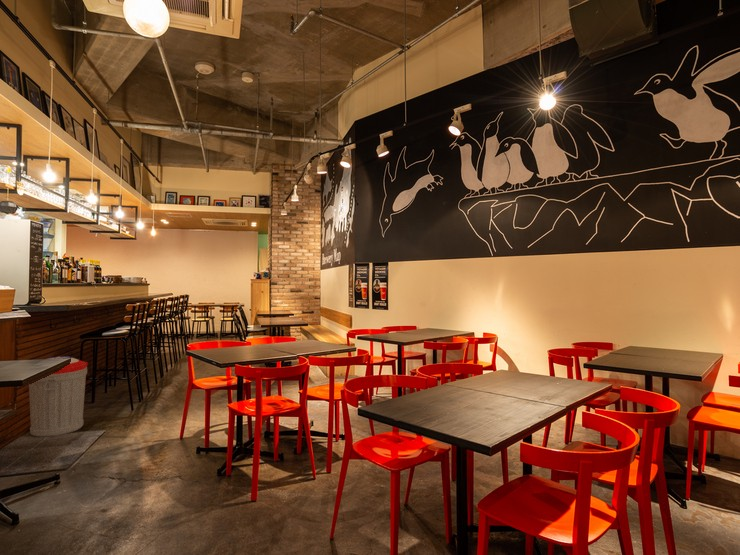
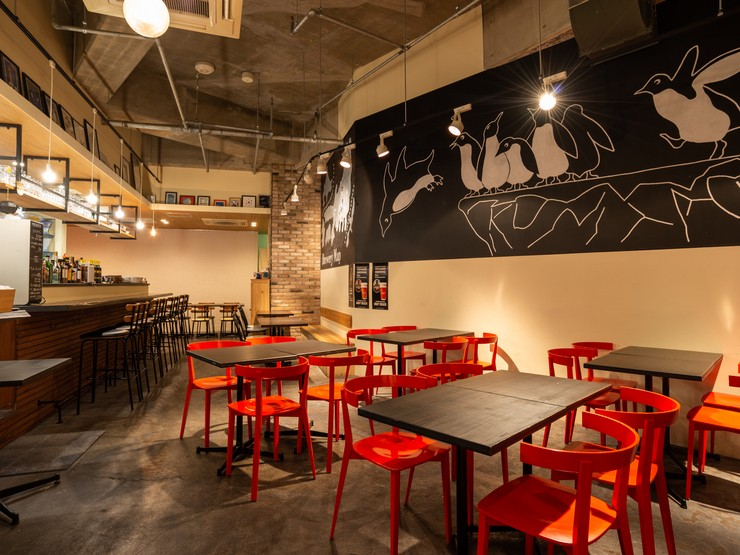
- trash can [28,356,89,438]
